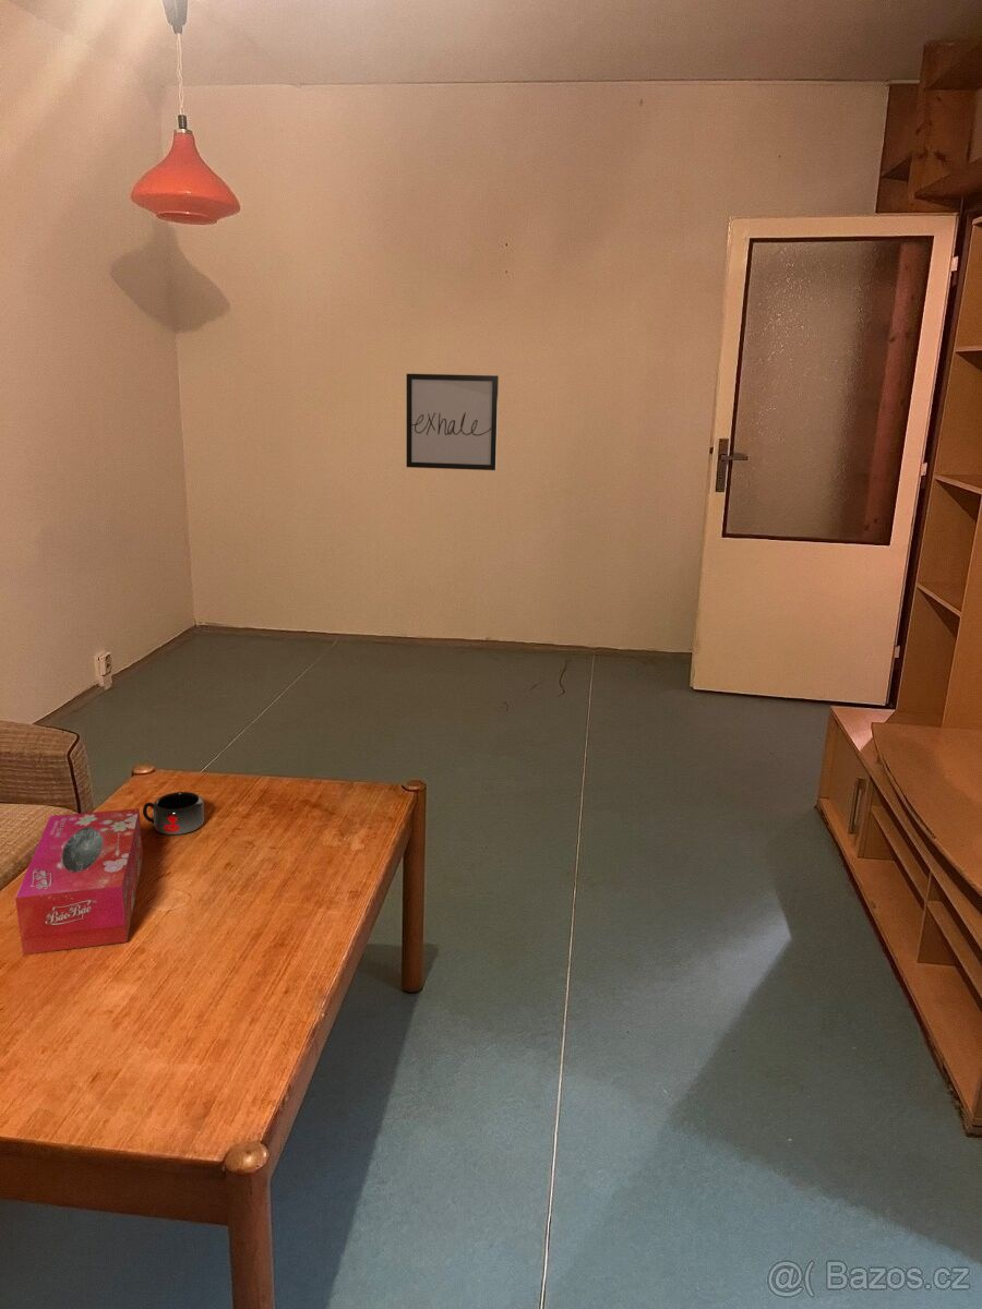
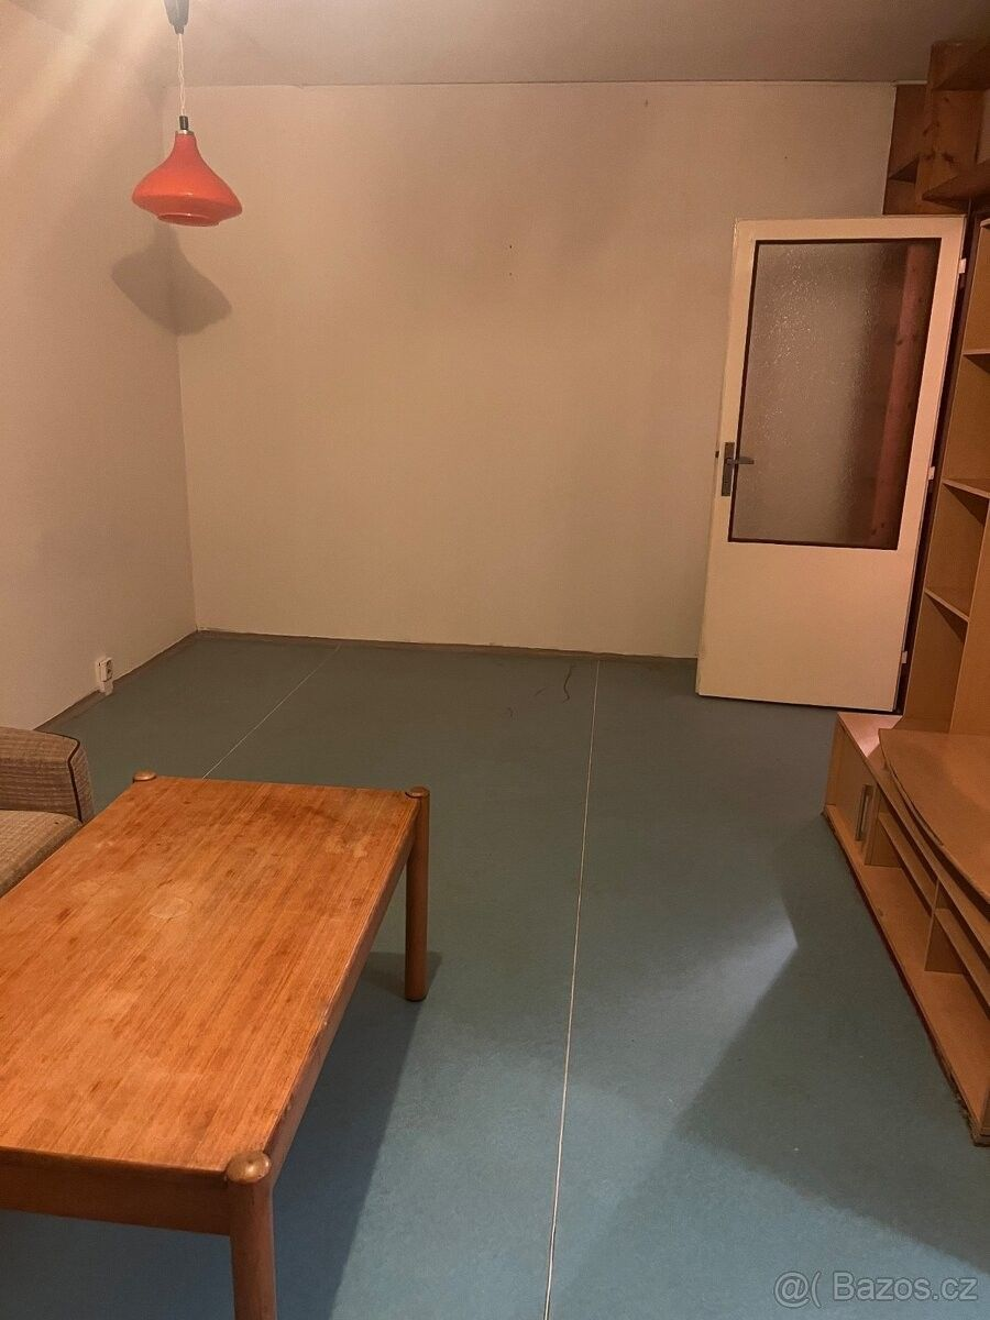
- tissue box [14,807,144,956]
- mug [142,791,205,836]
- wall art [406,373,500,471]
